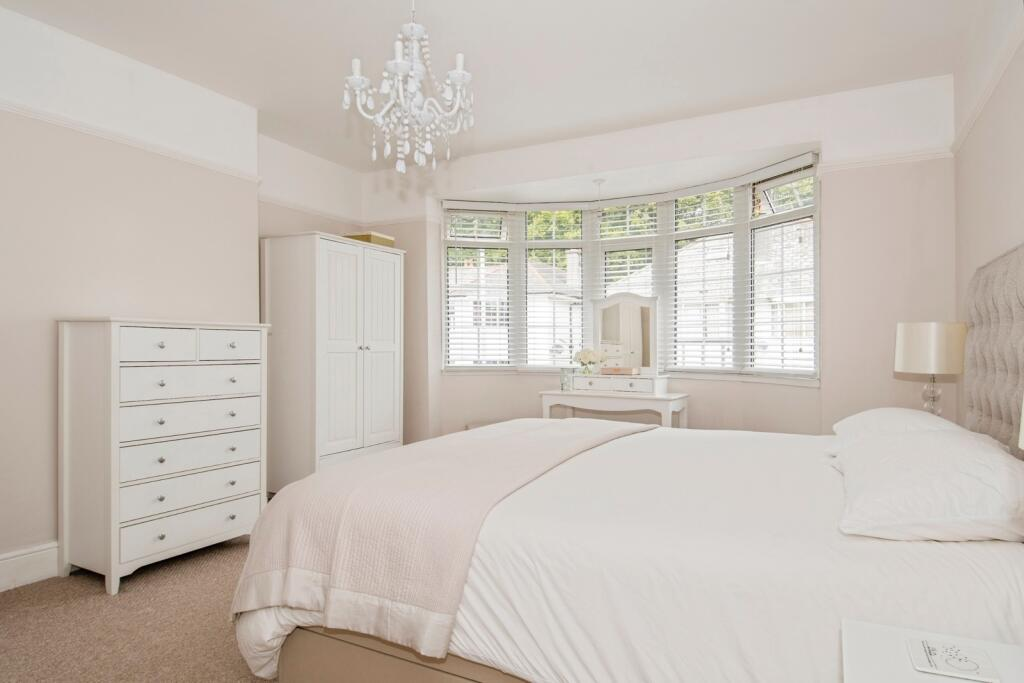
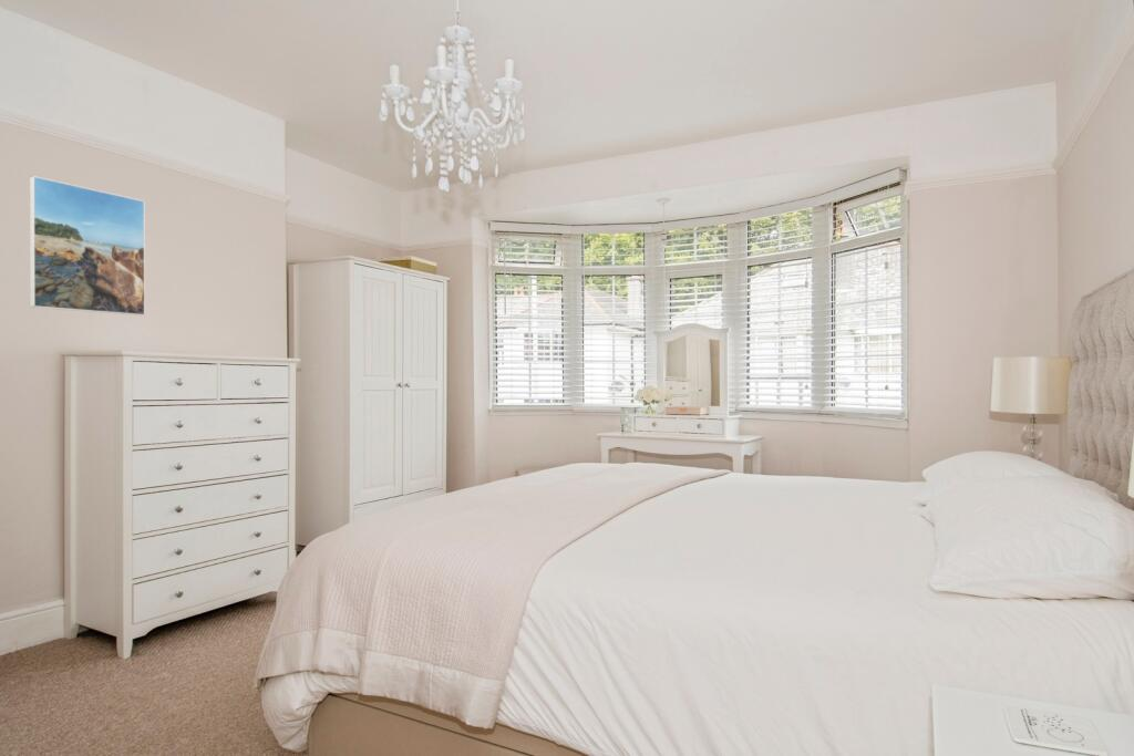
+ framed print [29,175,146,317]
